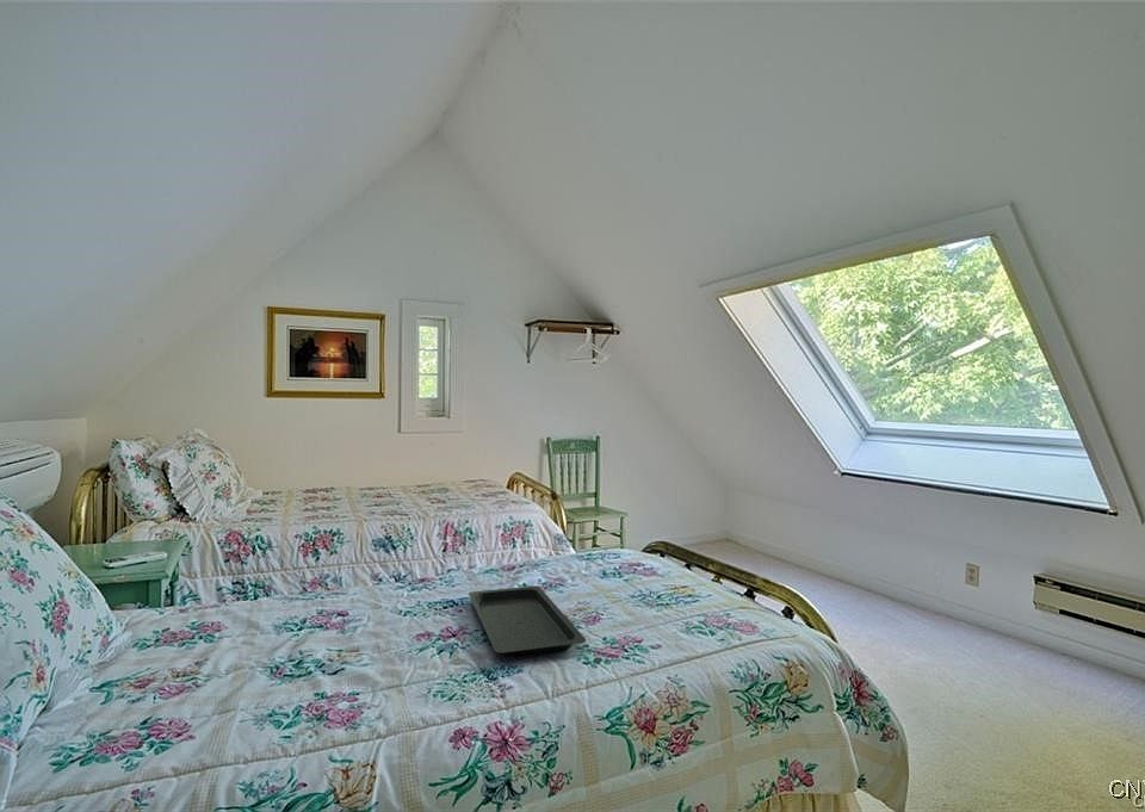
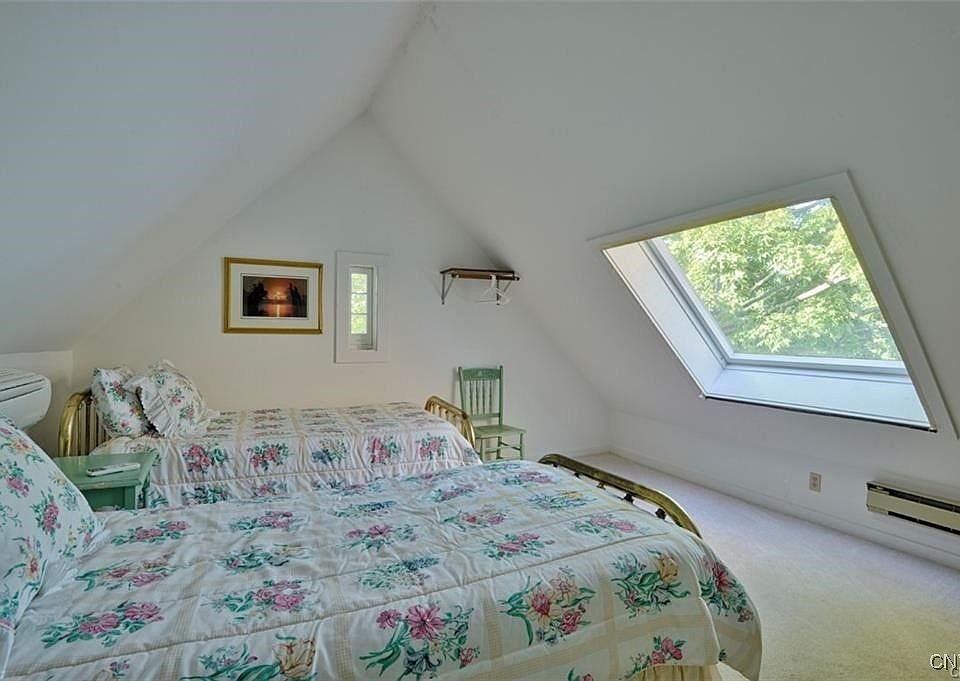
- serving tray [468,585,587,657]
